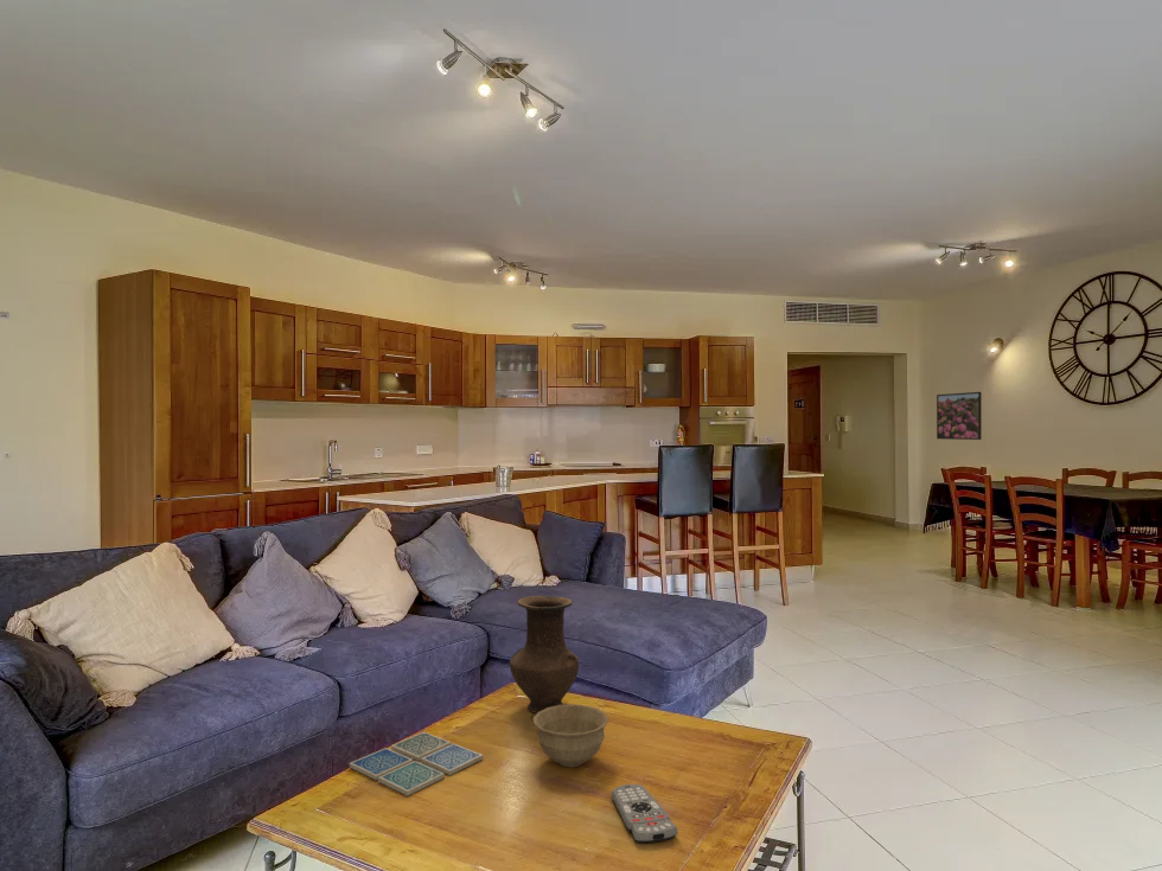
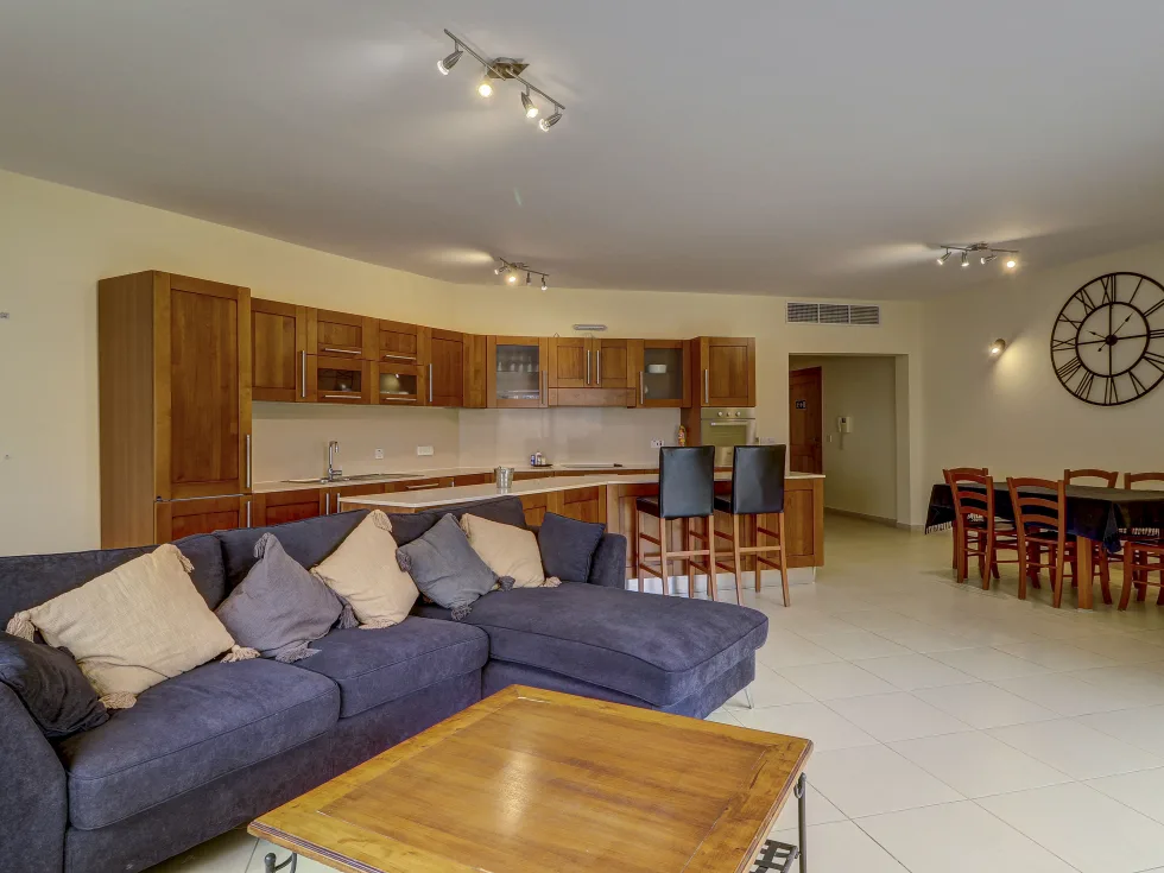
- vase [509,595,580,715]
- remote control [611,783,679,844]
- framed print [936,391,983,441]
- bowl [532,703,609,768]
- drink coaster [349,731,484,798]
